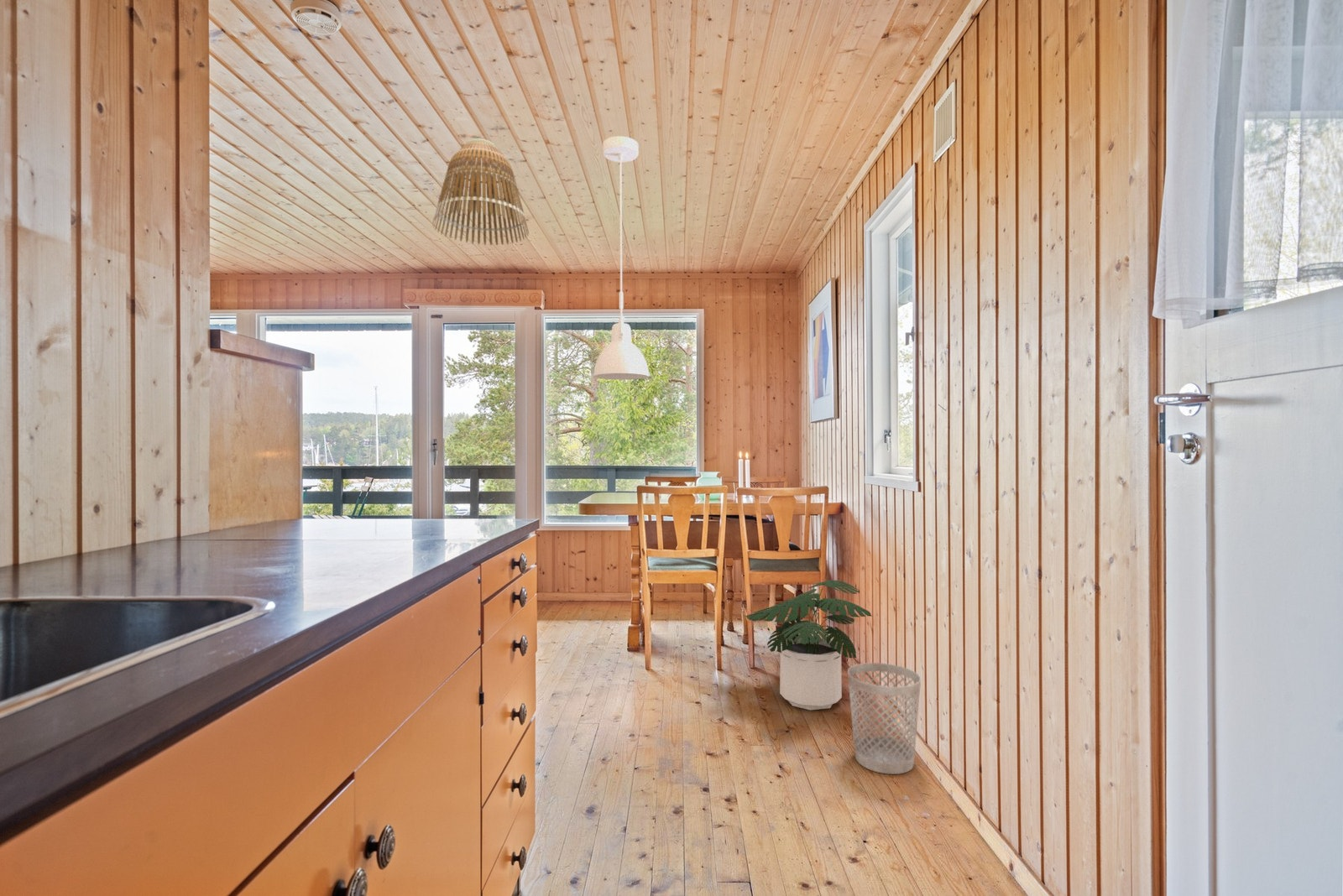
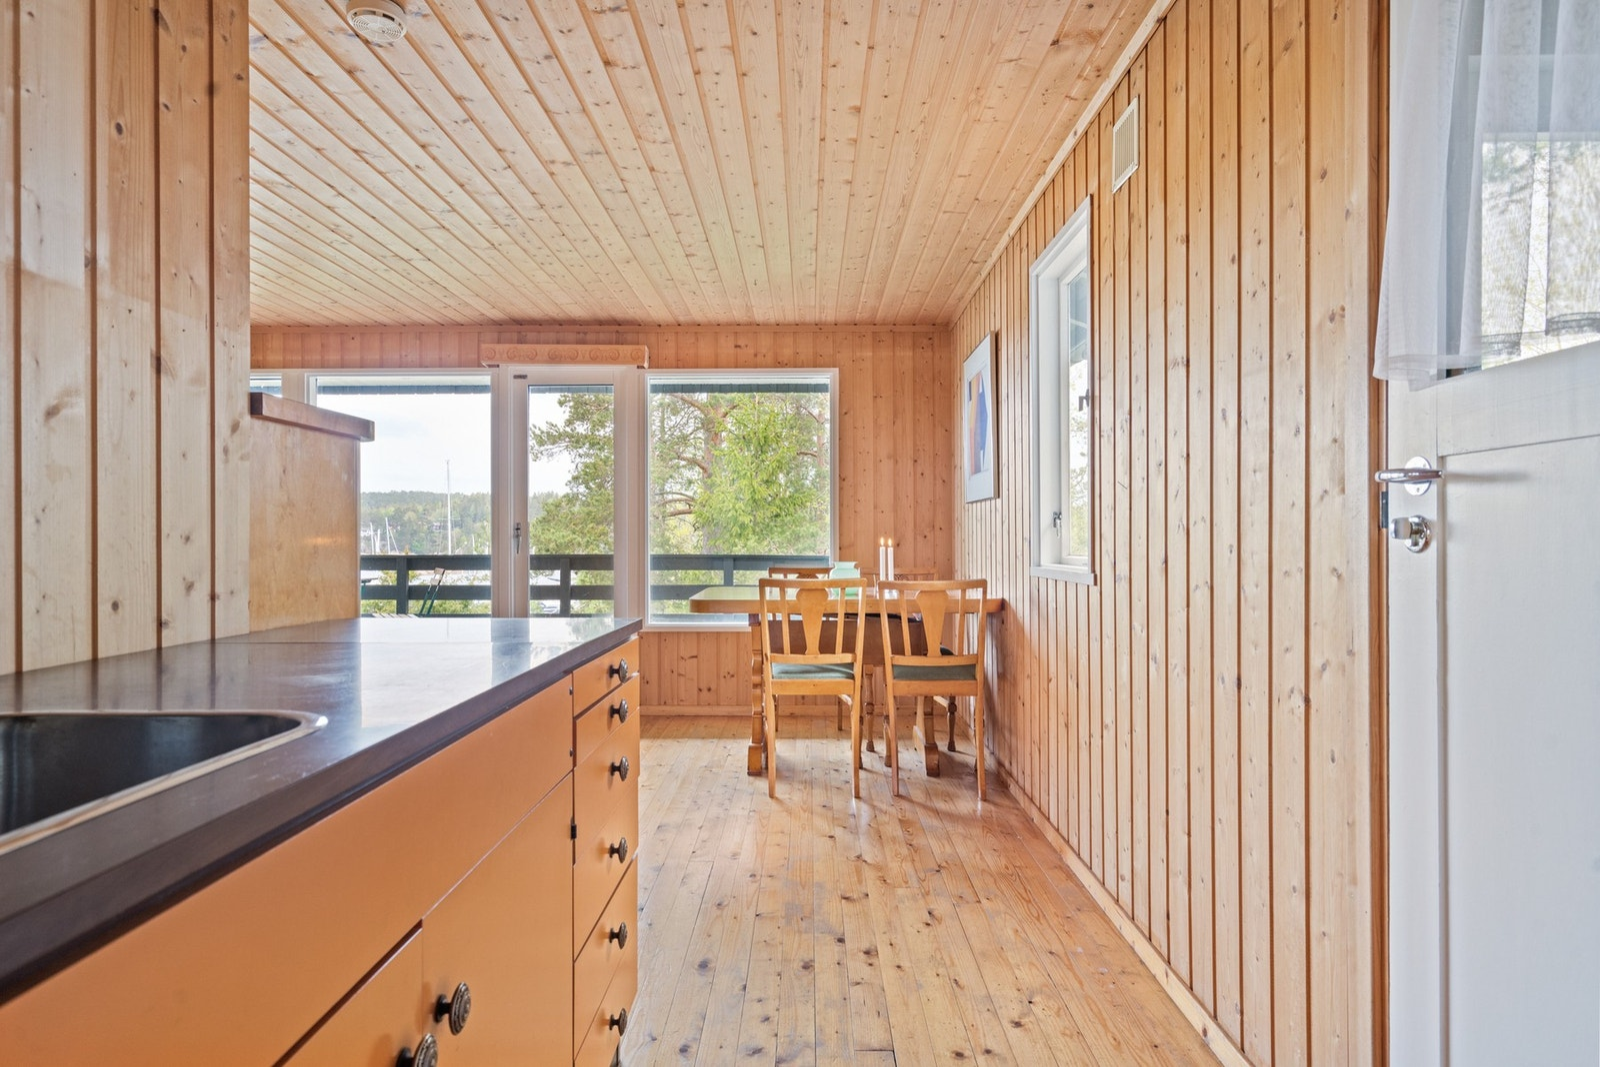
- wastebasket [847,662,922,775]
- pendant light [593,136,650,380]
- lamp shade [431,138,530,246]
- potted plant [745,580,873,711]
